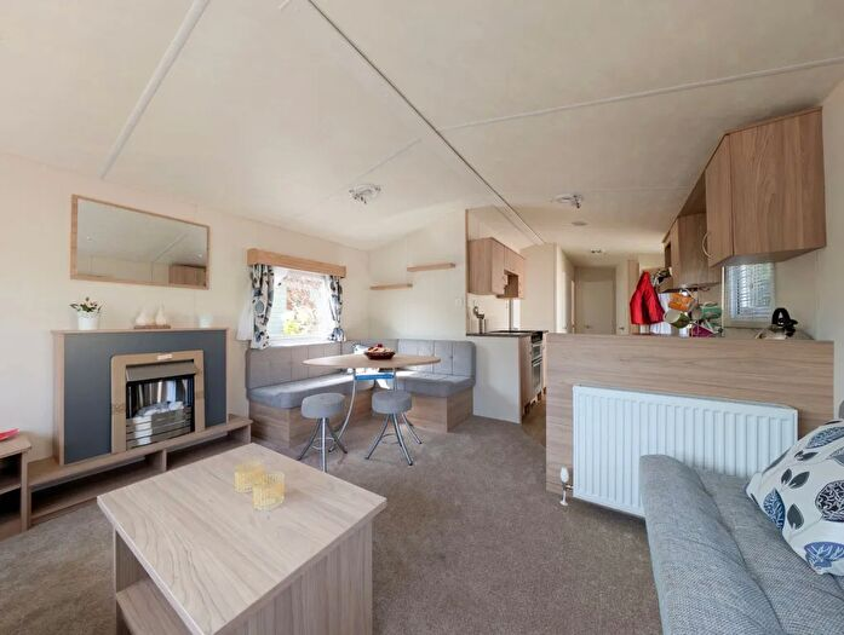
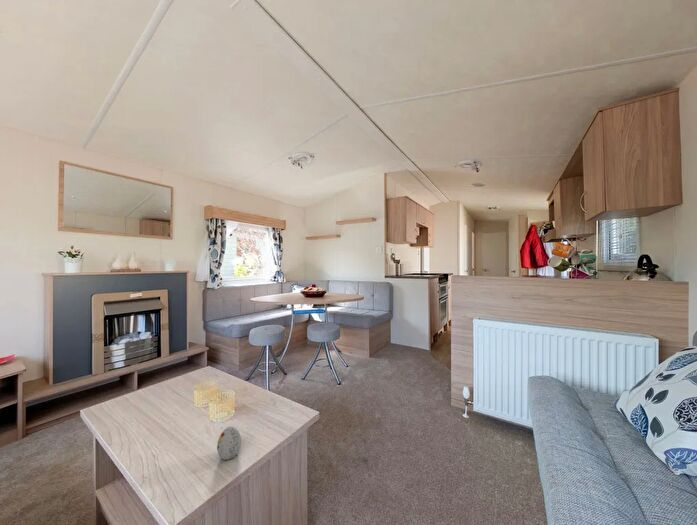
+ decorative egg [216,425,242,461]
